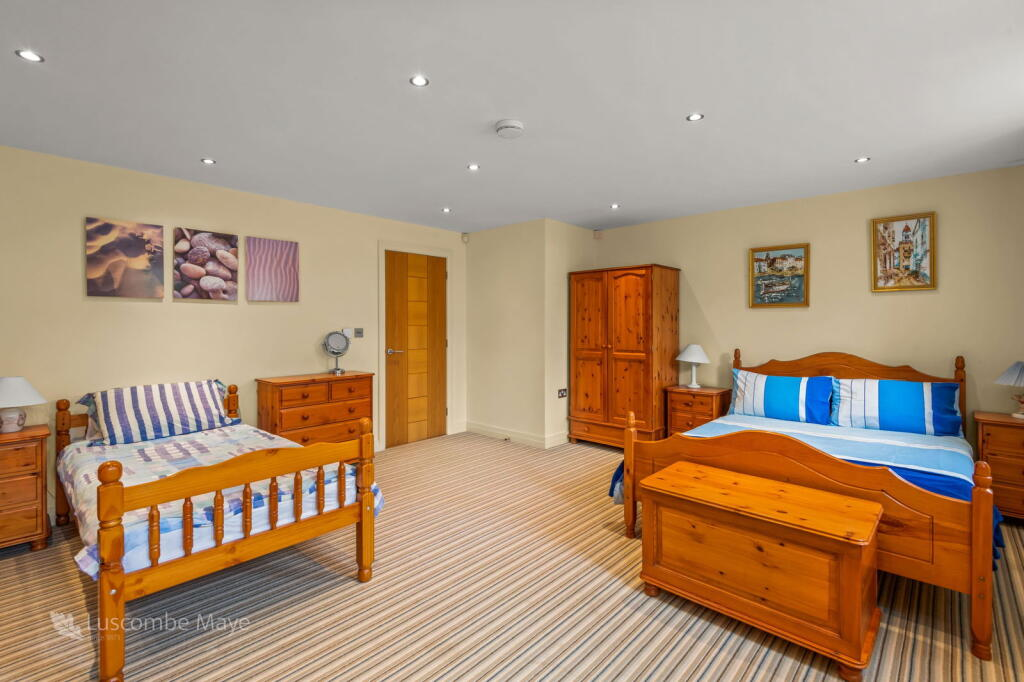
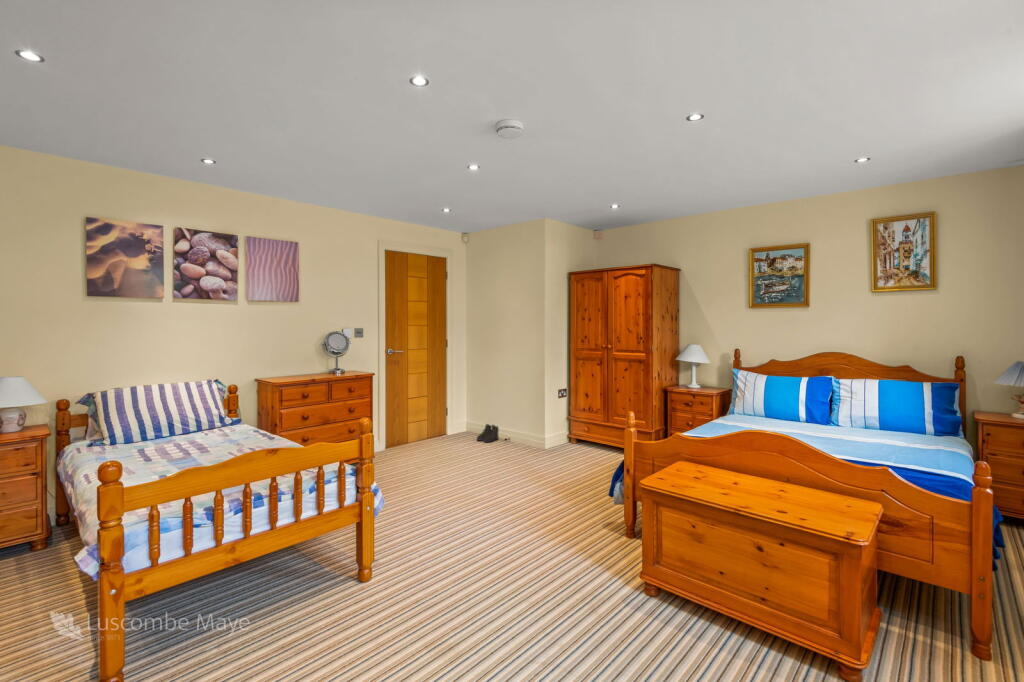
+ boots [476,423,500,443]
